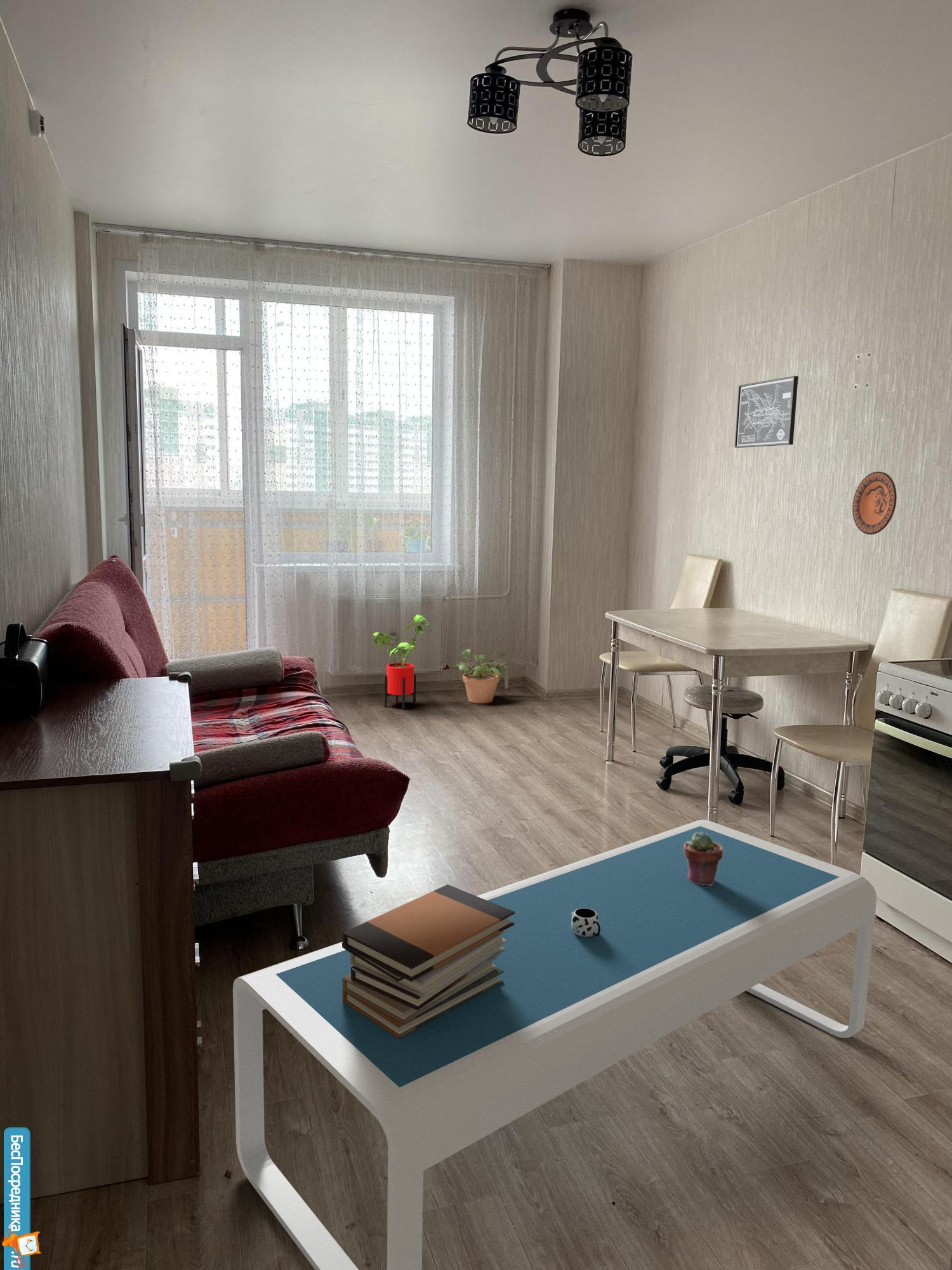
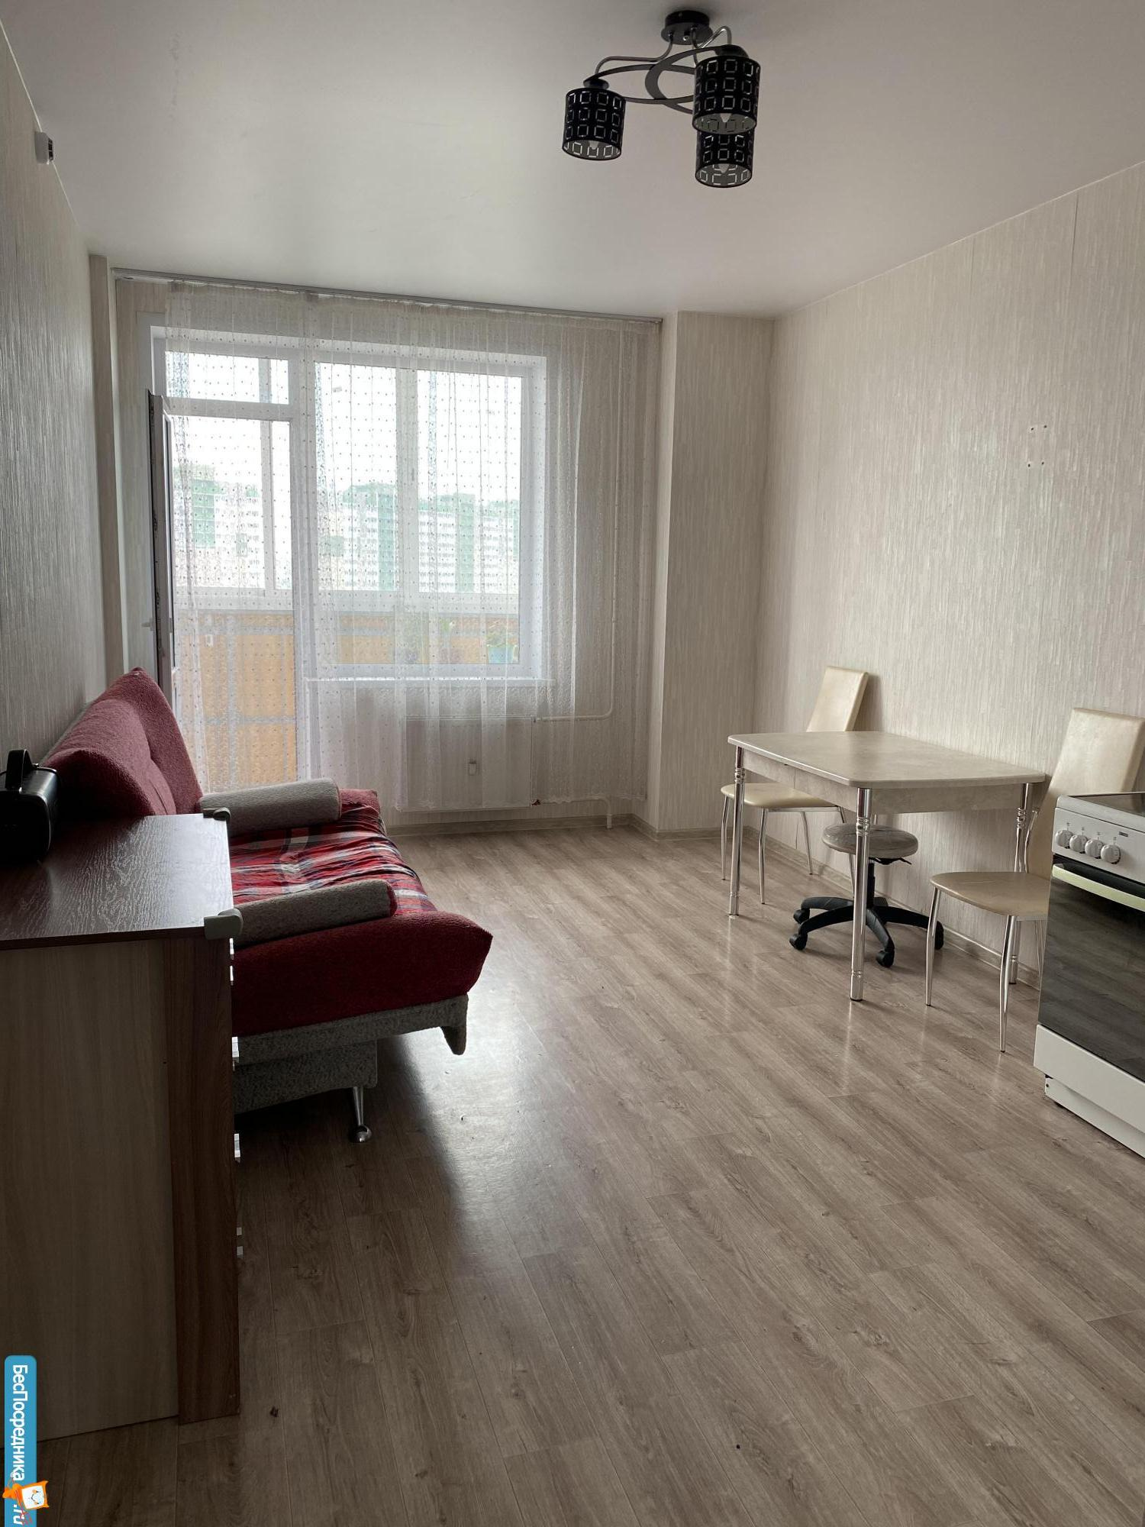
- coffee table [232,819,877,1270]
- wall art [734,375,799,448]
- mug [571,908,600,937]
- potted succulent [684,832,723,886]
- house plant [373,614,432,710]
- decorative plate [852,471,897,535]
- potted plant [456,648,514,704]
- book stack [341,884,515,1039]
